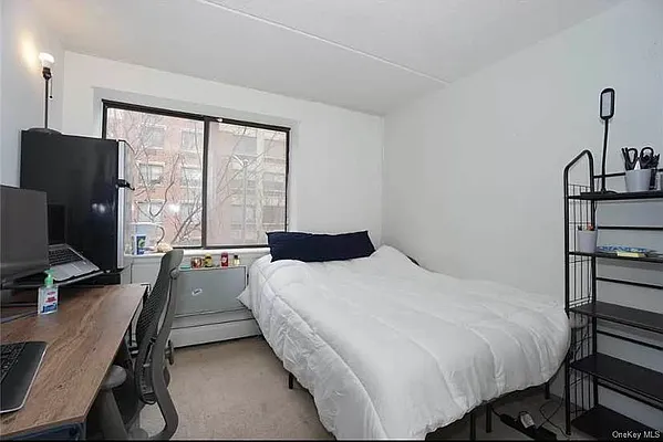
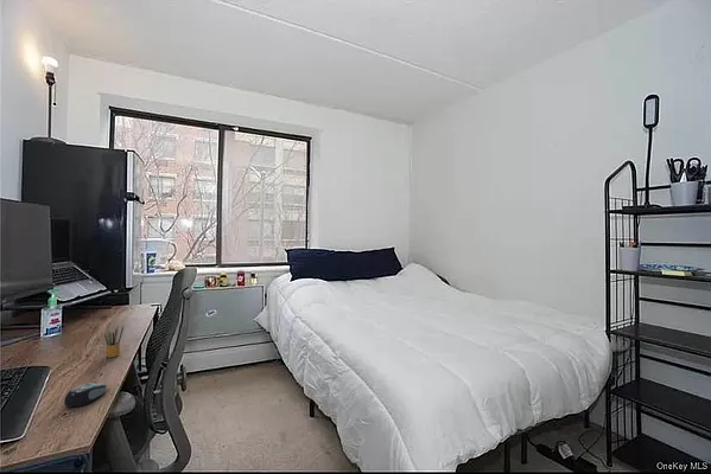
+ pencil box [103,325,125,358]
+ computer mouse [63,380,108,408]
